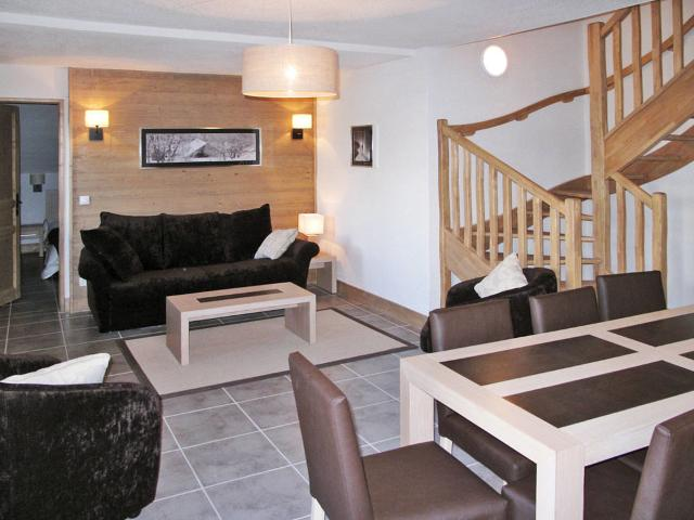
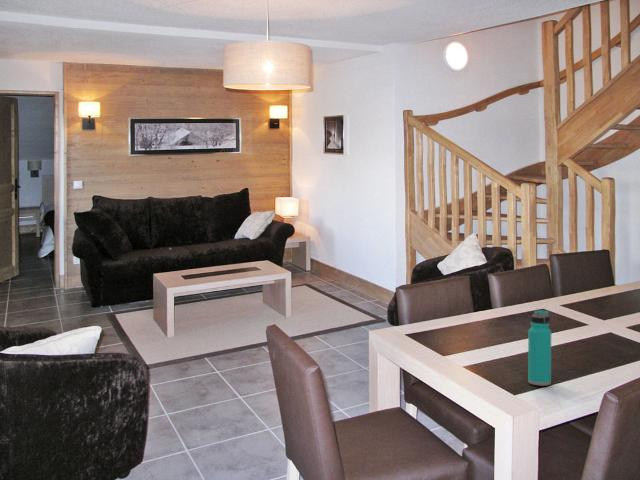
+ water bottle [527,309,552,387]
